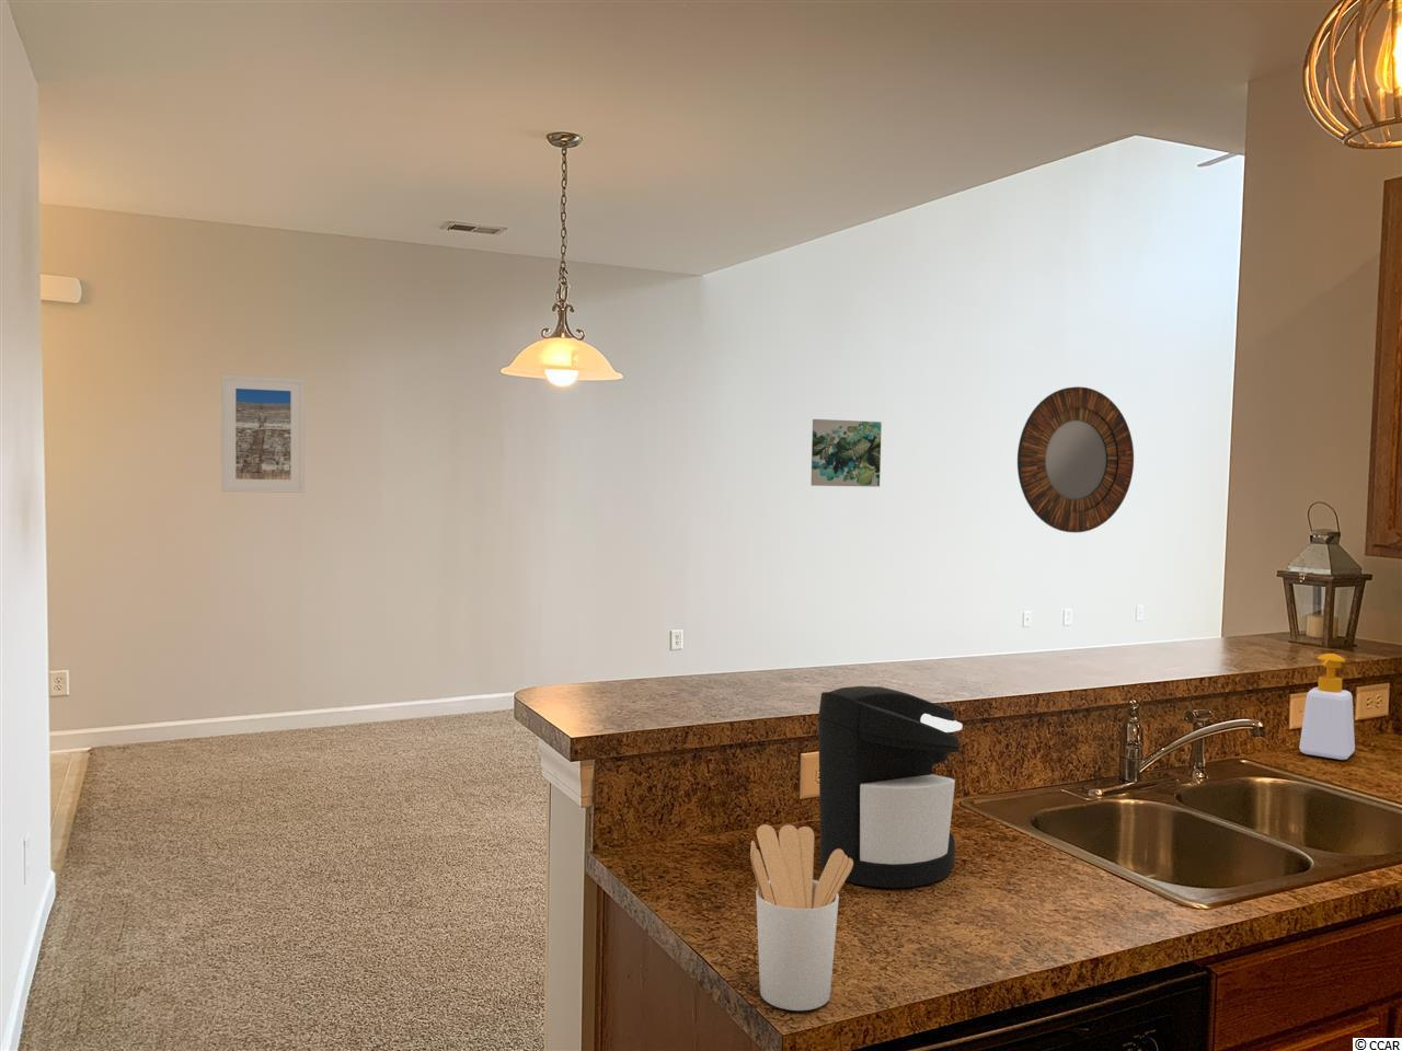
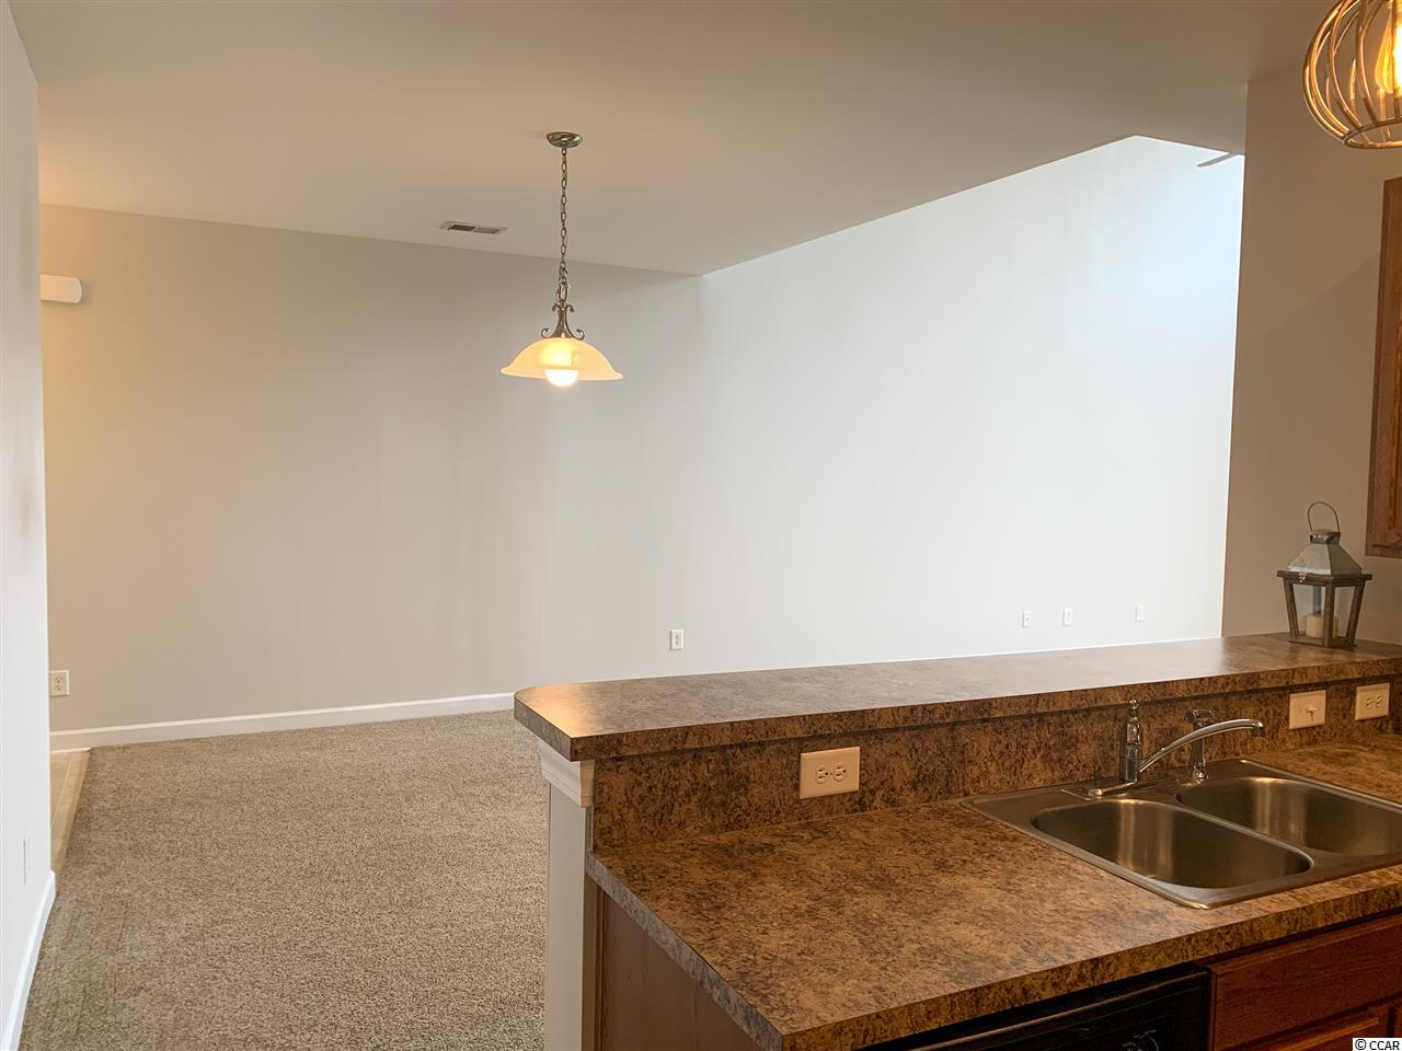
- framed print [220,373,306,493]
- coffee maker [817,686,963,889]
- utensil holder [750,824,853,1011]
- soap bottle [1298,652,1356,761]
- wall art [810,418,883,488]
- home mirror [1017,385,1135,533]
